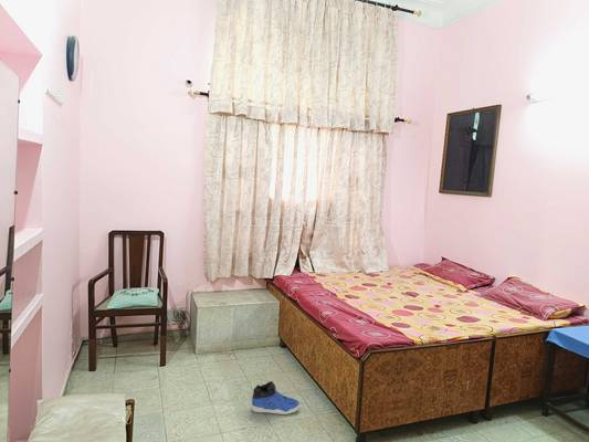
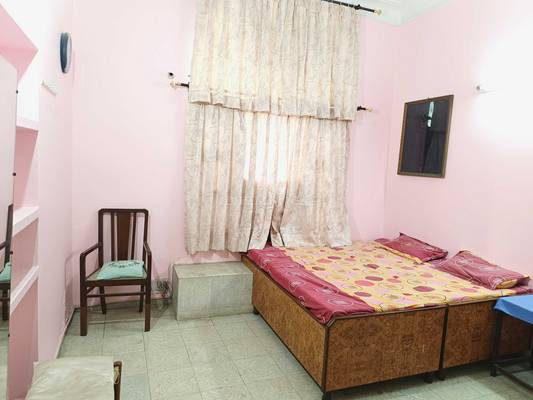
- sneaker [251,380,301,415]
